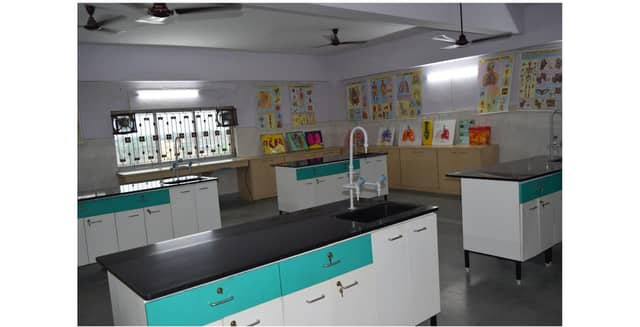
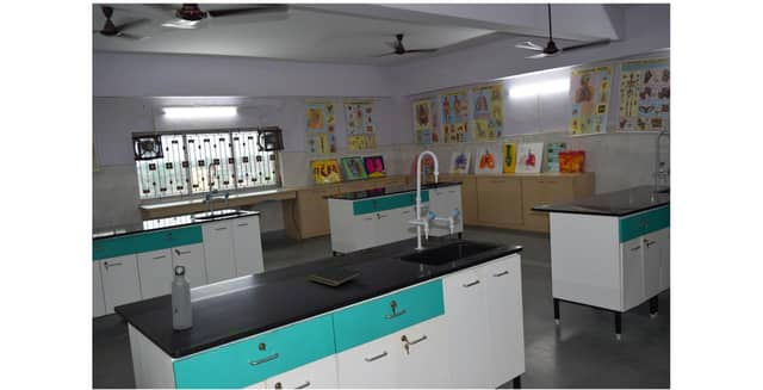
+ notepad [308,265,362,287]
+ water bottle [170,264,193,332]
